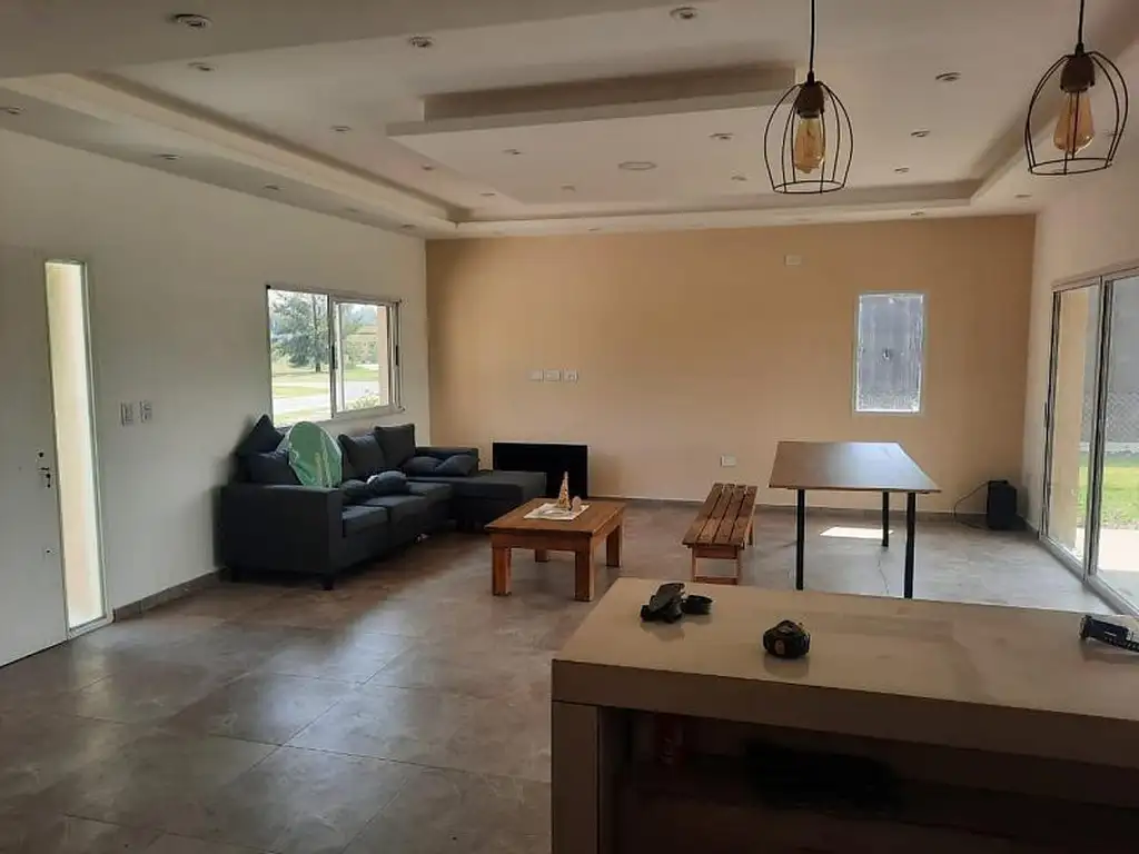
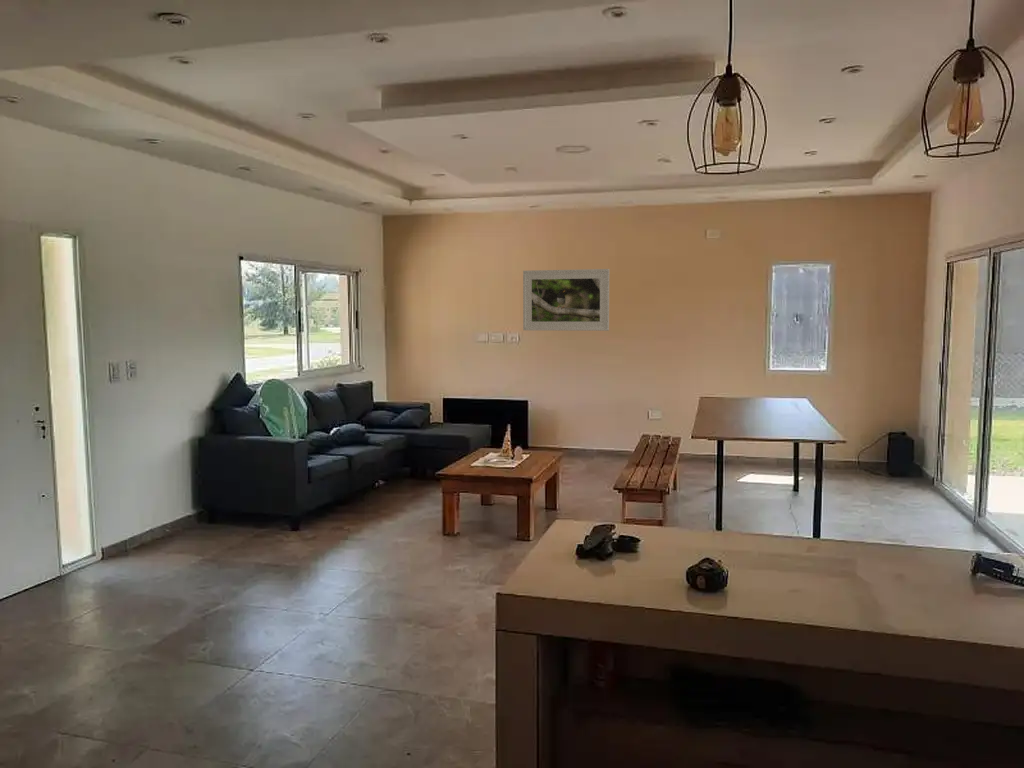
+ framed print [522,268,610,332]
